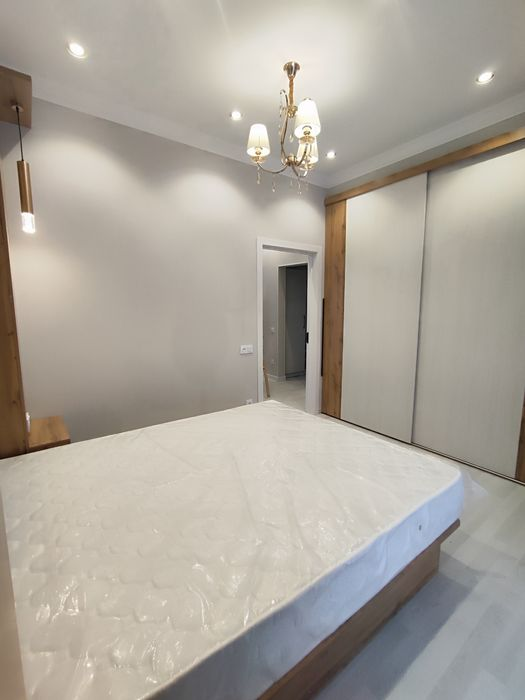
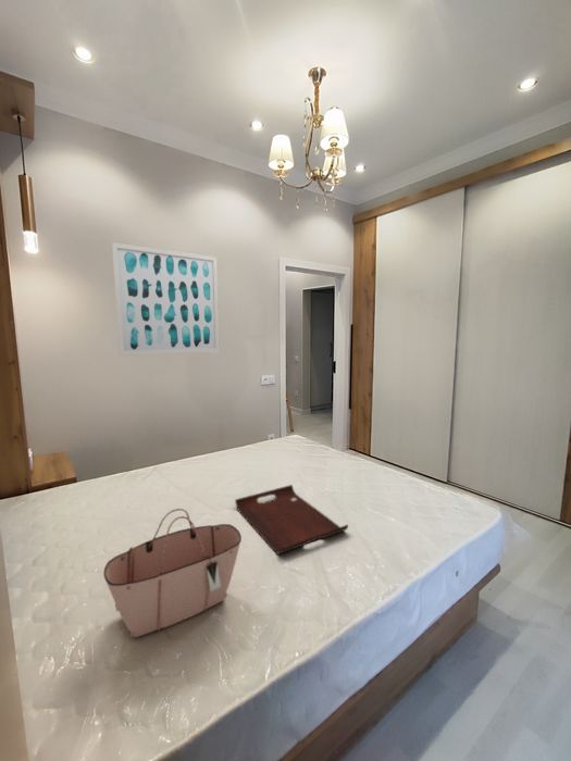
+ tote bag [102,508,243,638]
+ wall art [111,241,221,357]
+ serving tray [234,484,349,556]
